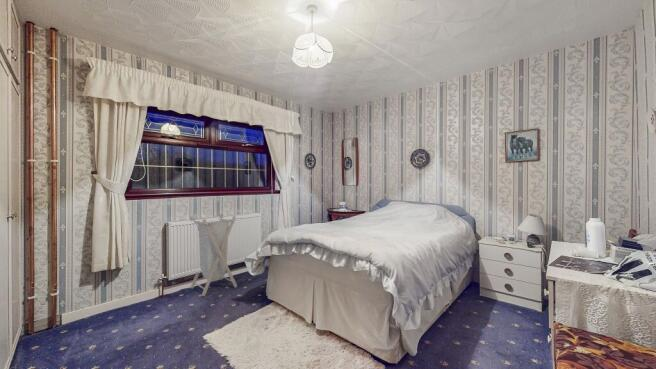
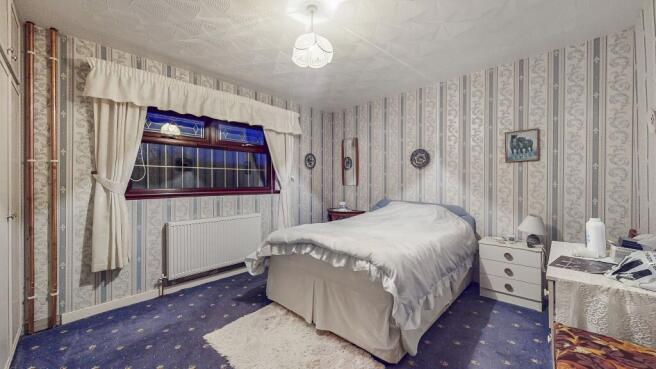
- laundry hamper [188,213,238,297]
